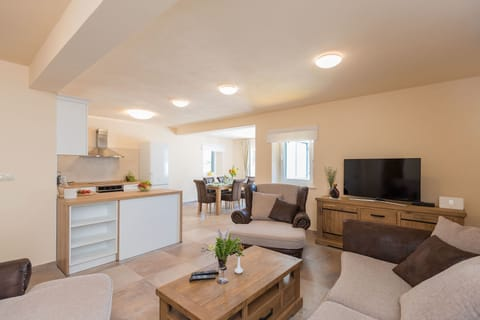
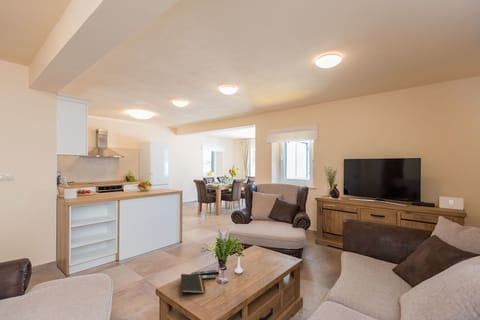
+ notepad [180,273,206,298]
